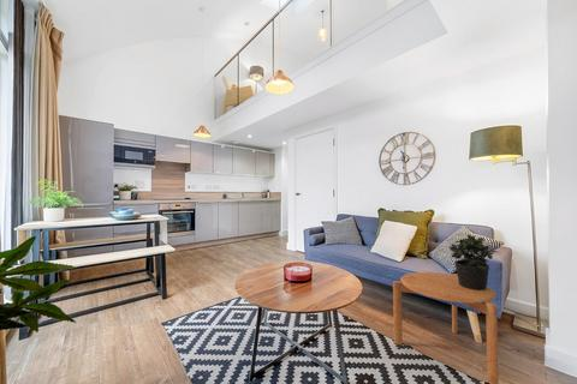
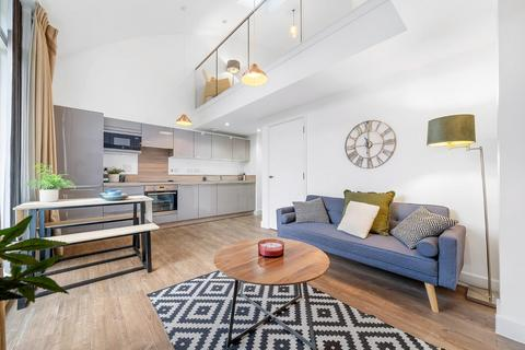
- potted plant [448,234,495,290]
- side table [392,271,500,384]
